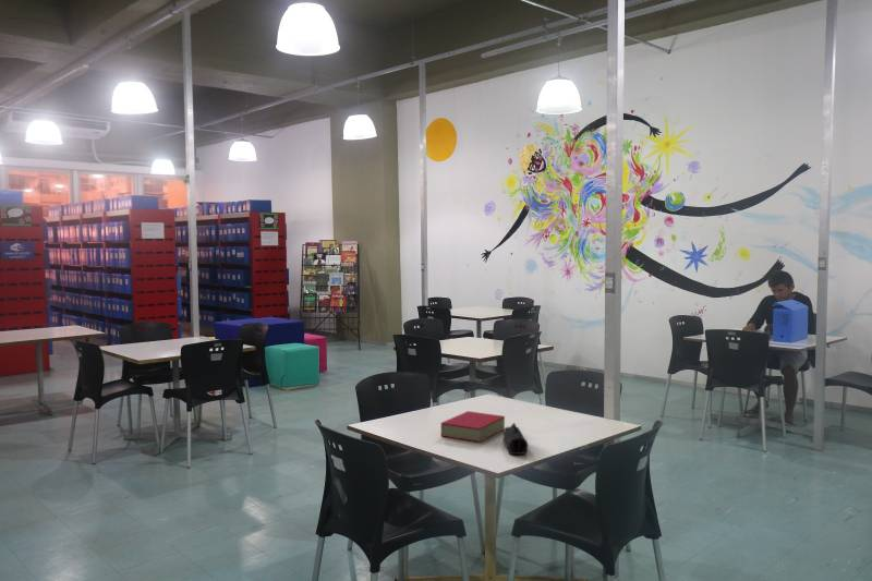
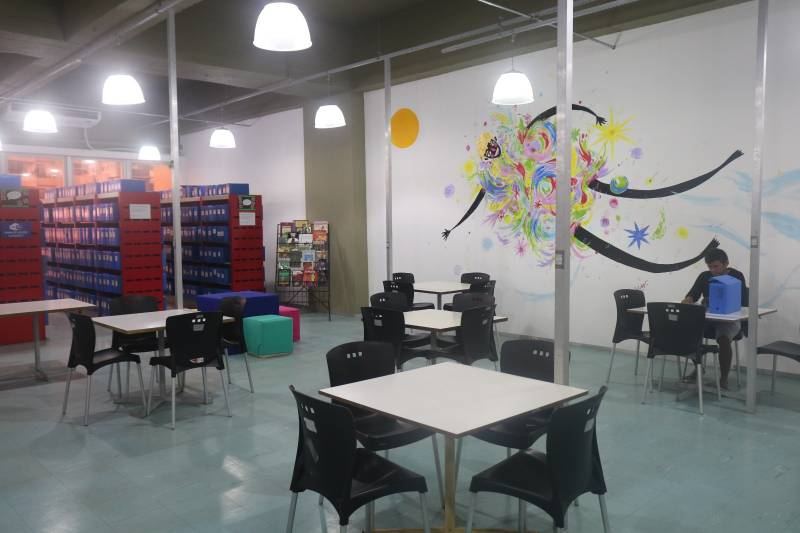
- pencil case [502,422,529,456]
- book [440,410,506,444]
